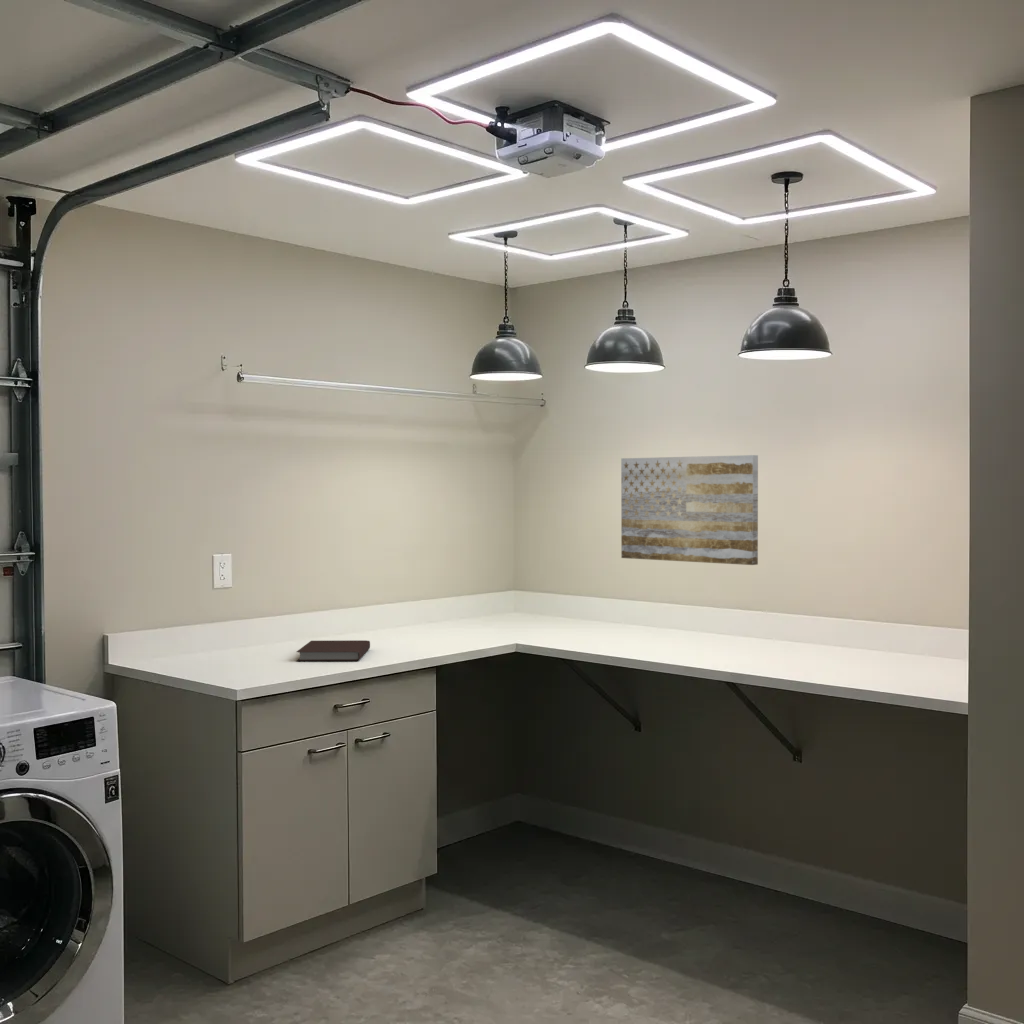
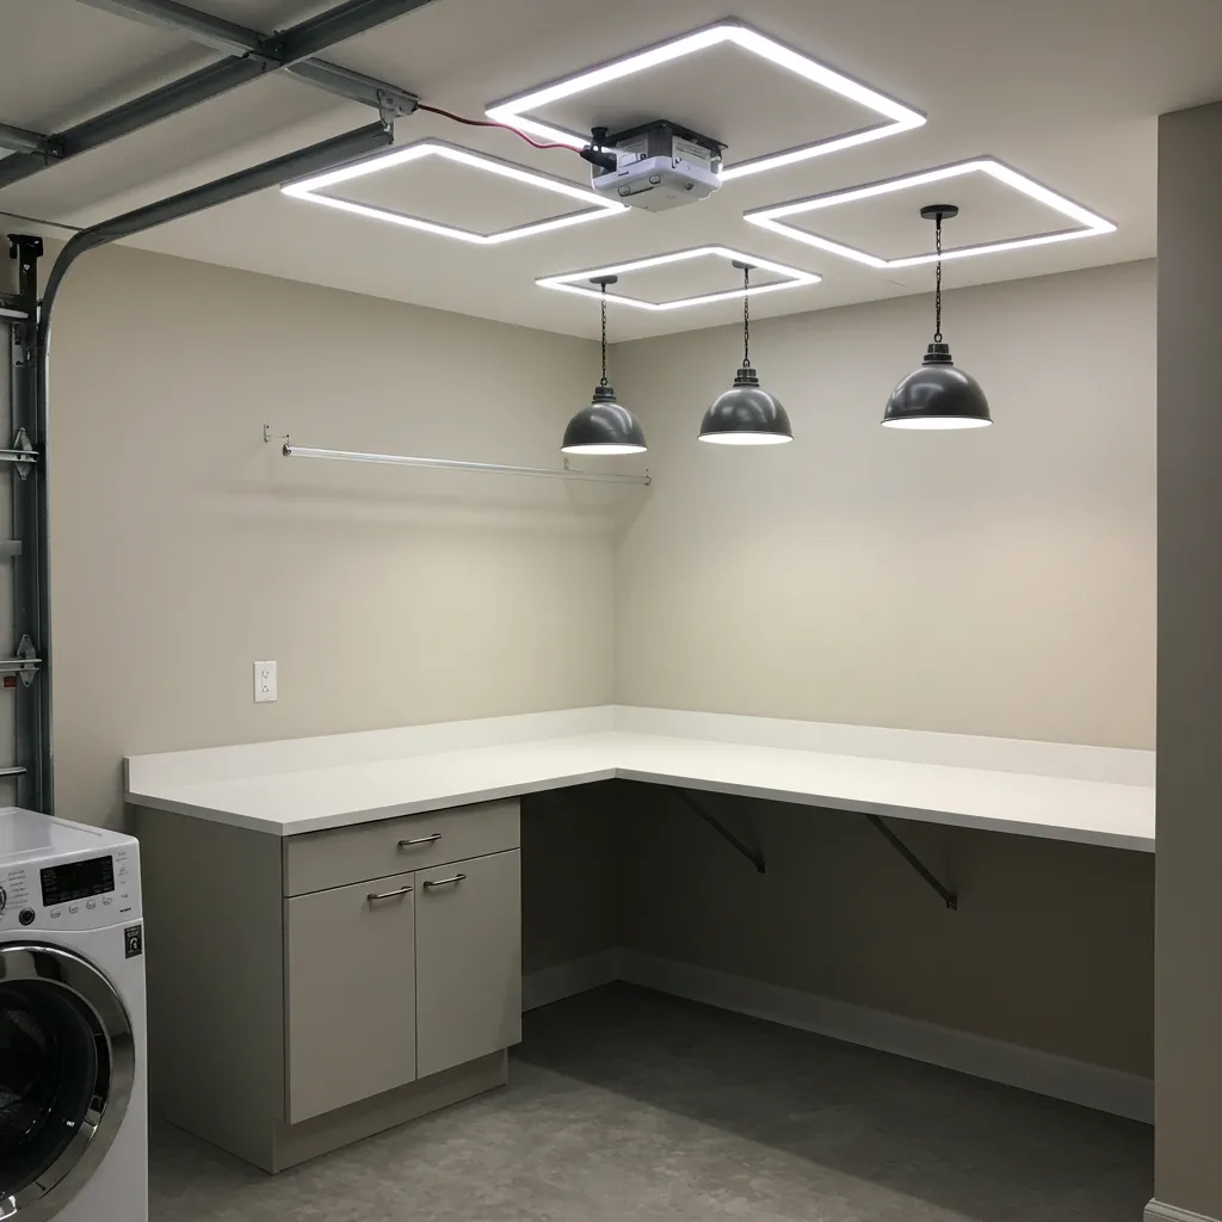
- notebook [296,639,371,662]
- wall art [620,454,759,566]
